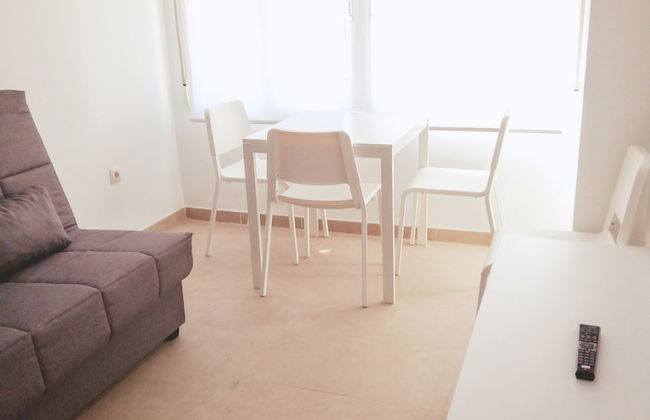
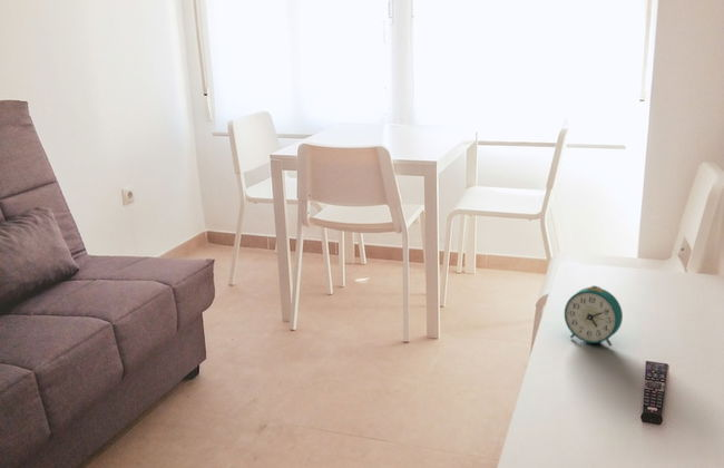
+ alarm clock [564,285,624,348]
